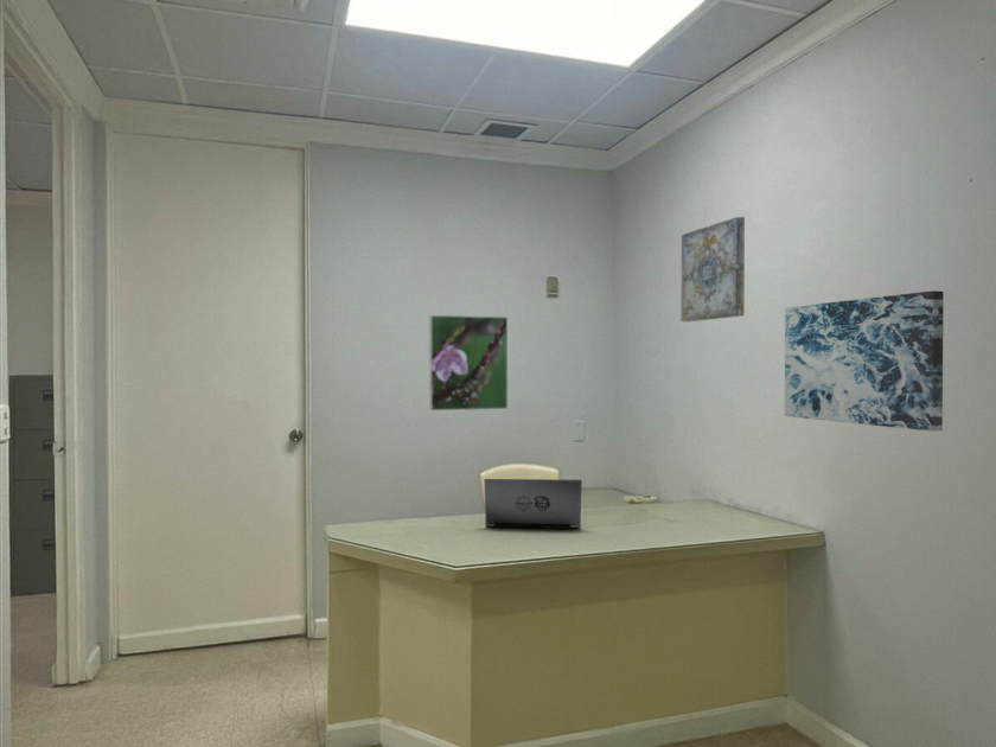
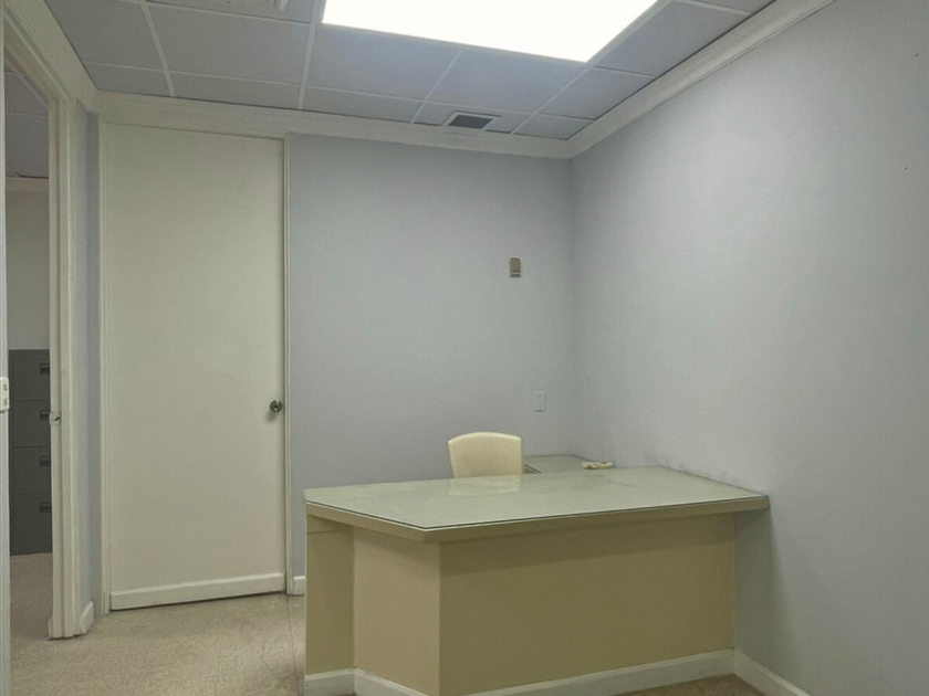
- wall art [784,289,945,433]
- wall art [681,216,746,323]
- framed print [428,314,509,411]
- laptop [483,478,583,530]
